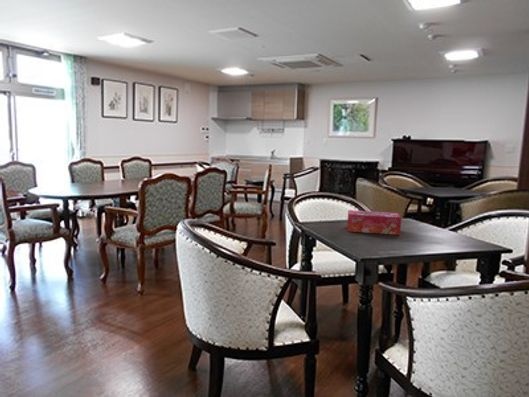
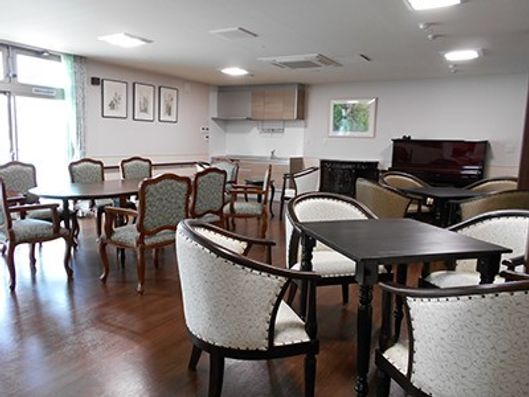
- tissue box [346,209,402,236]
